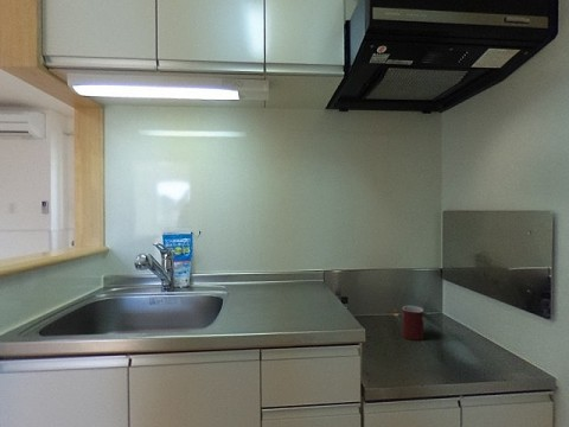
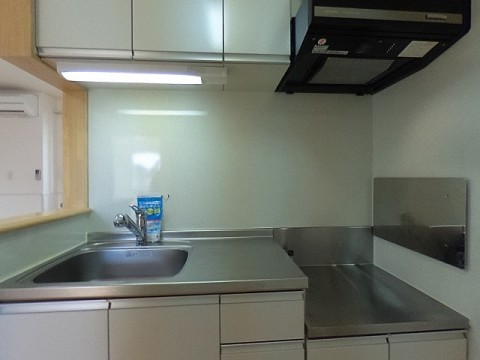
- mug [401,305,424,342]
